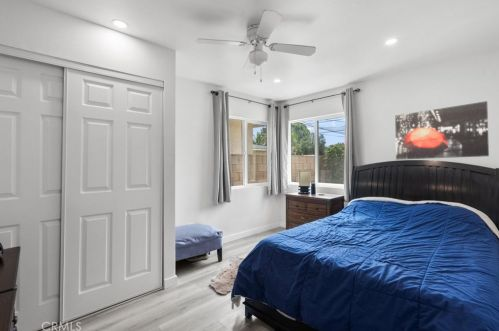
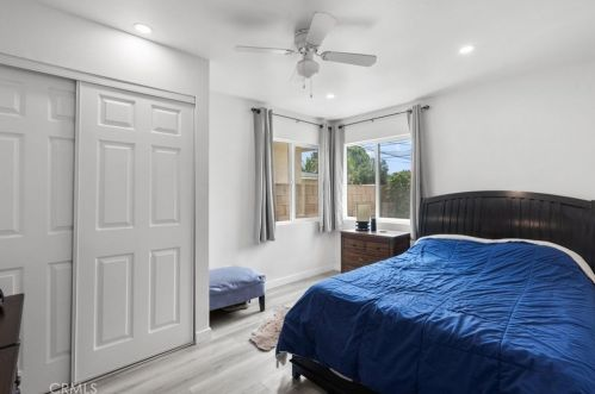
- wall art [394,100,490,160]
